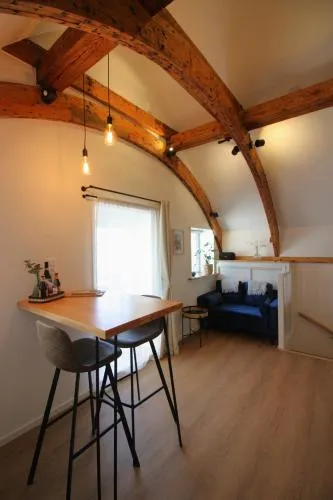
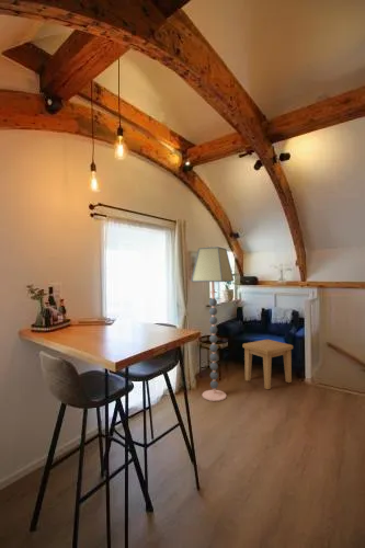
+ floor lamp [190,246,235,402]
+ side table [242,339,294,390]
